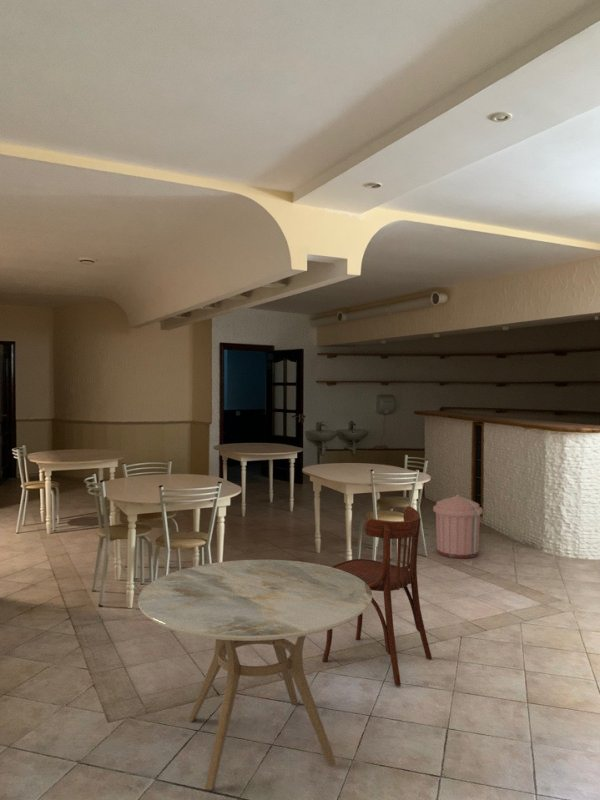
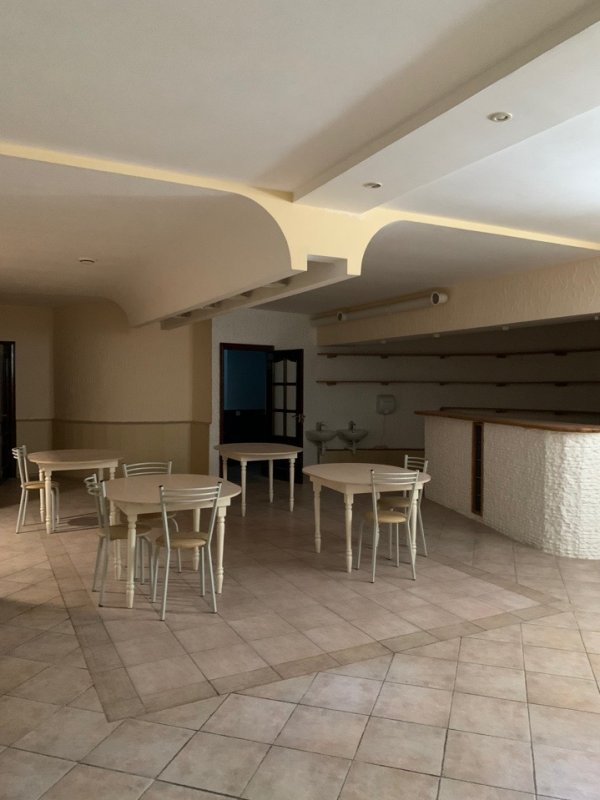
- trash can [432,494,484,559]
- dining table [137,559,373,791]
- dining chair [321,505,433,687]
